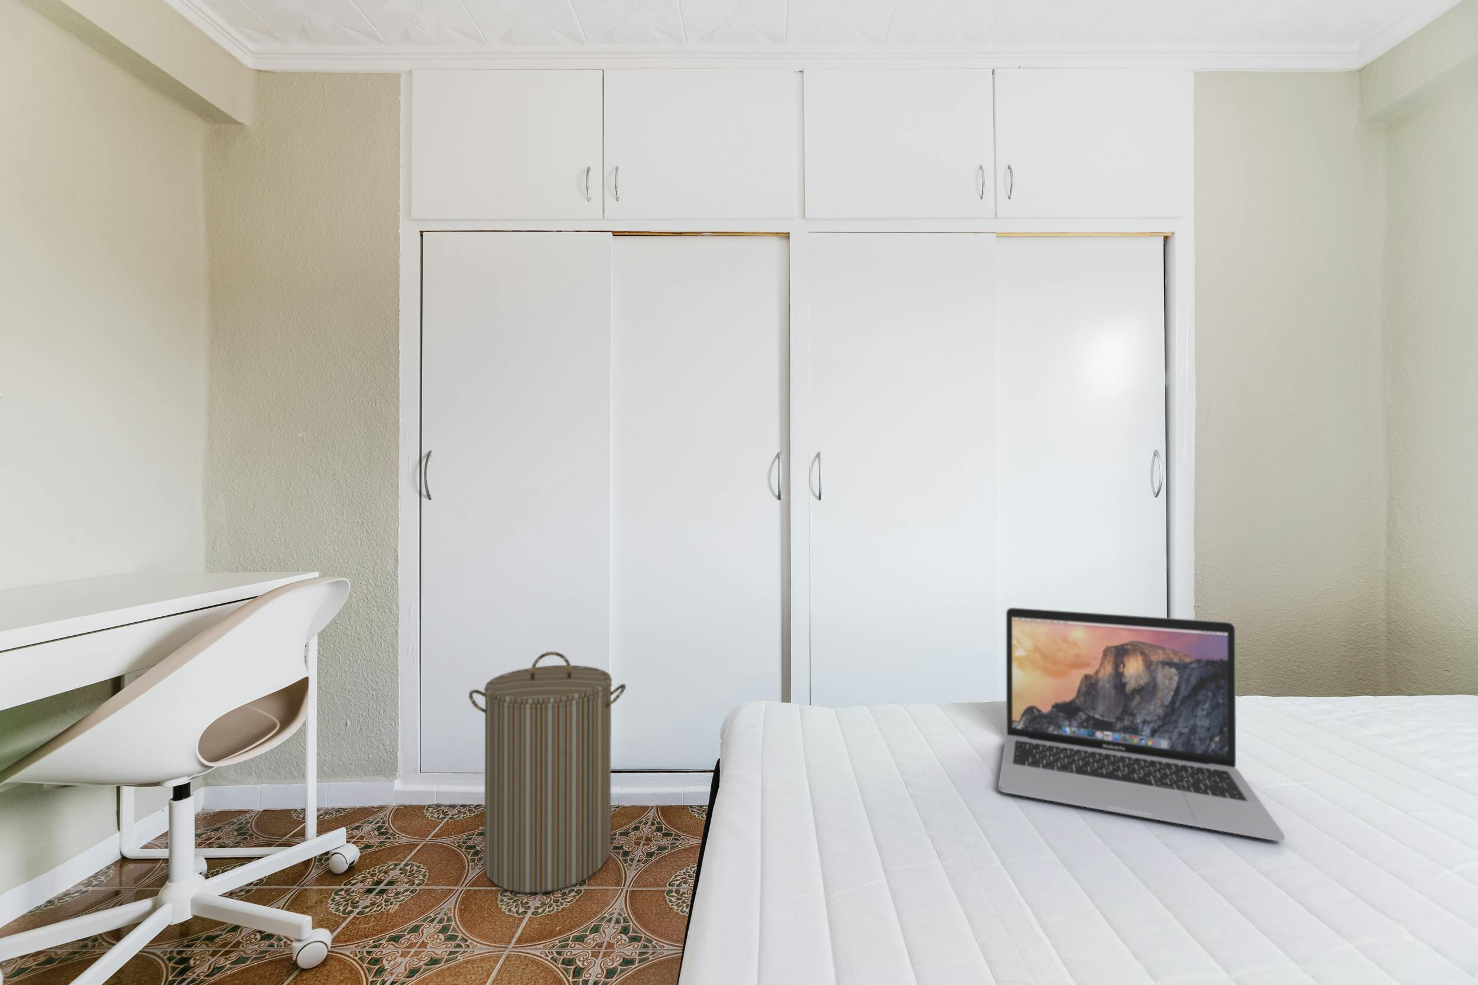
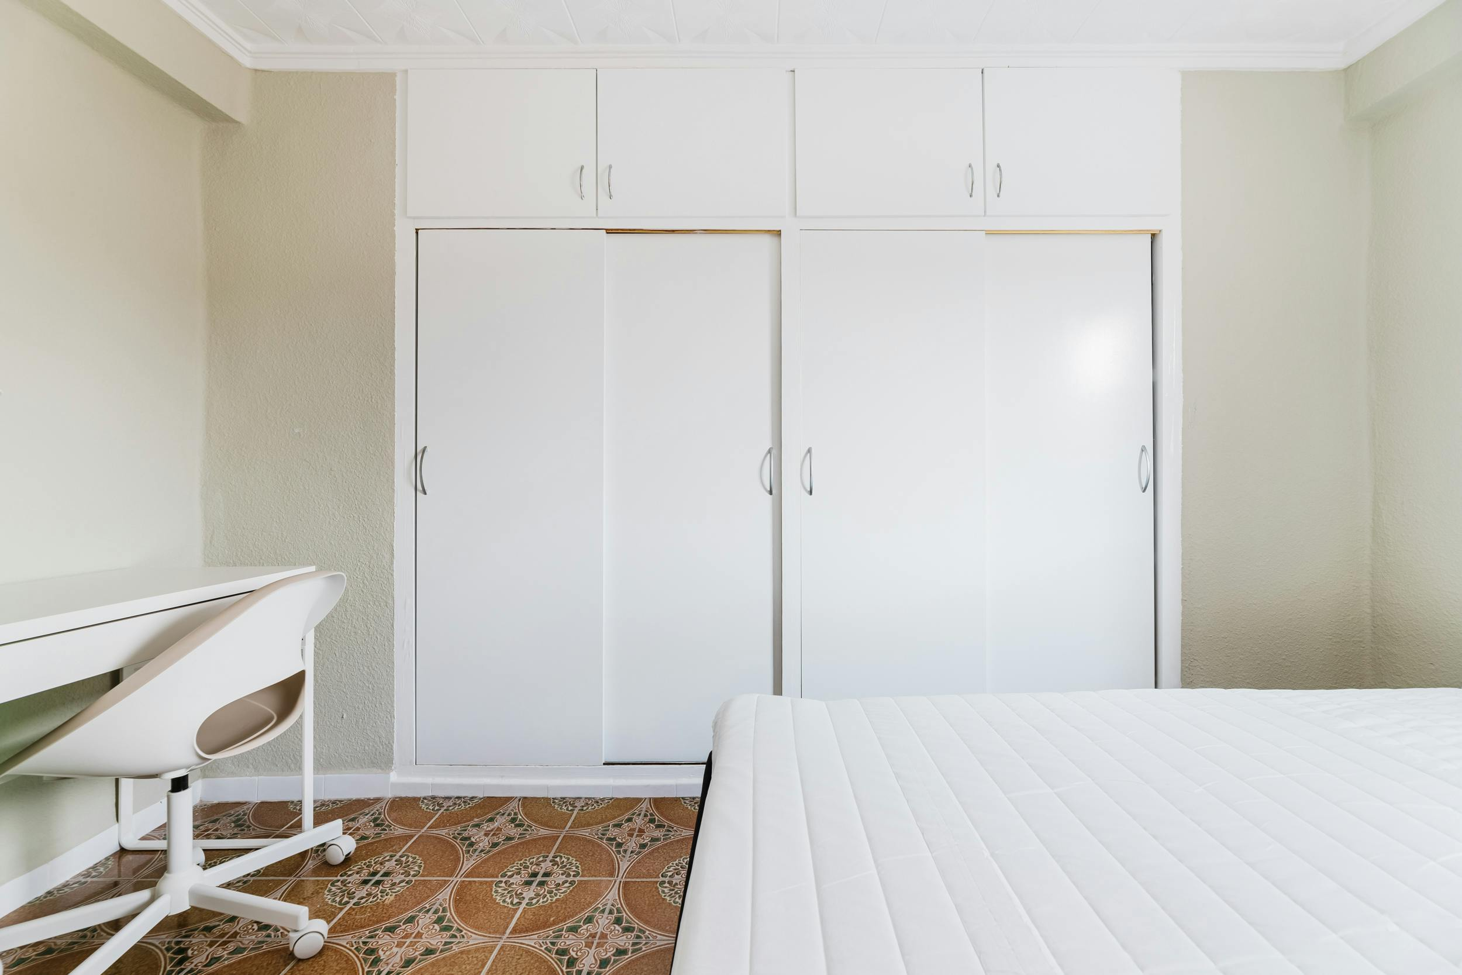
- laundry hamper [468,651,627,894]
- laptop [997,607,1284,842]
